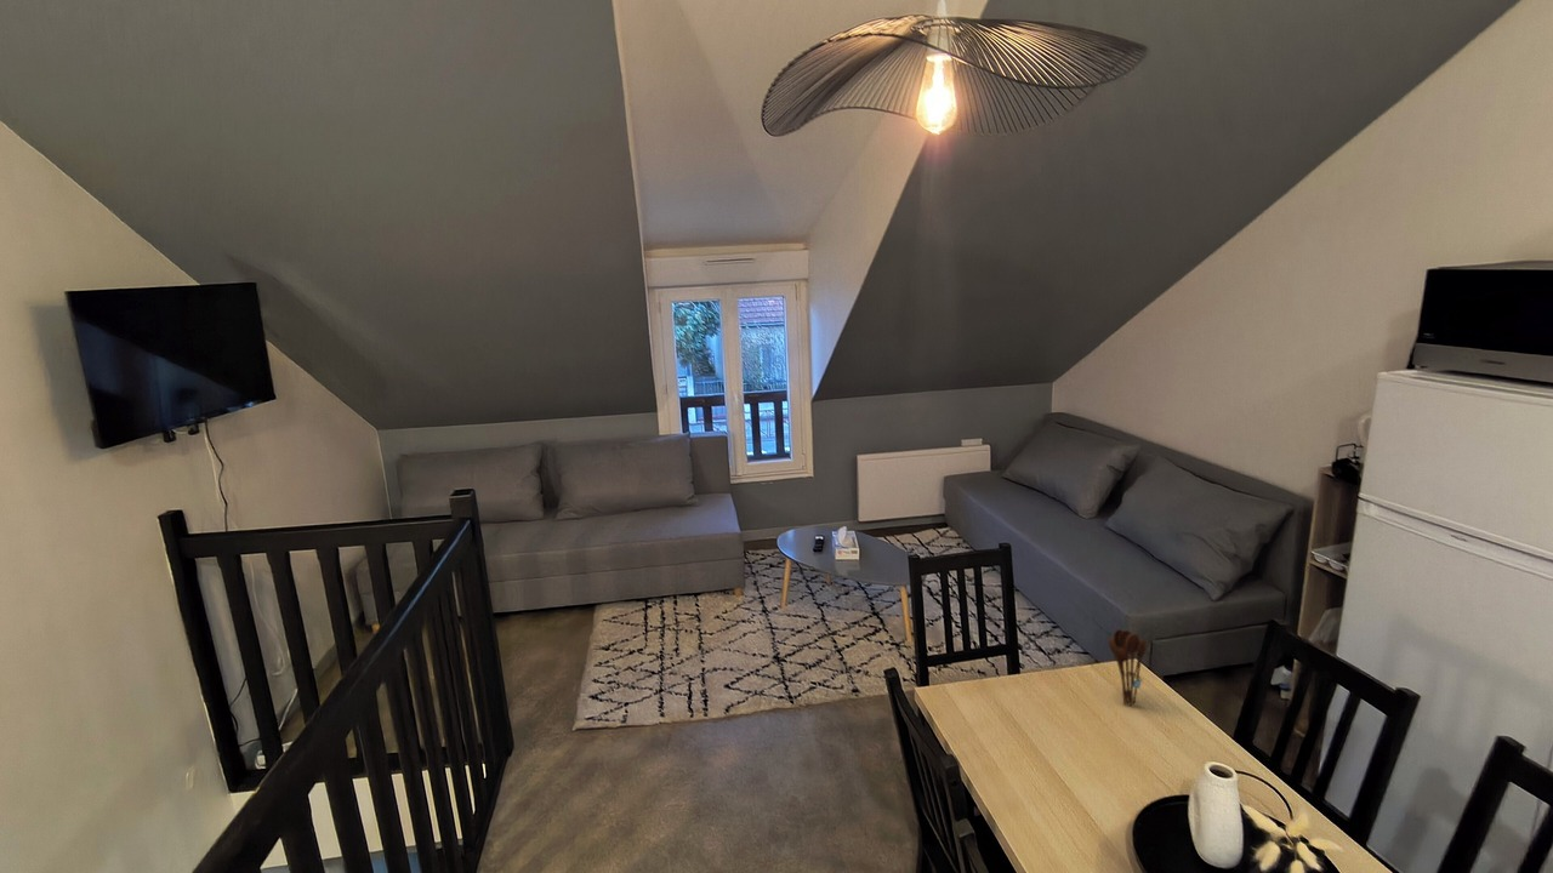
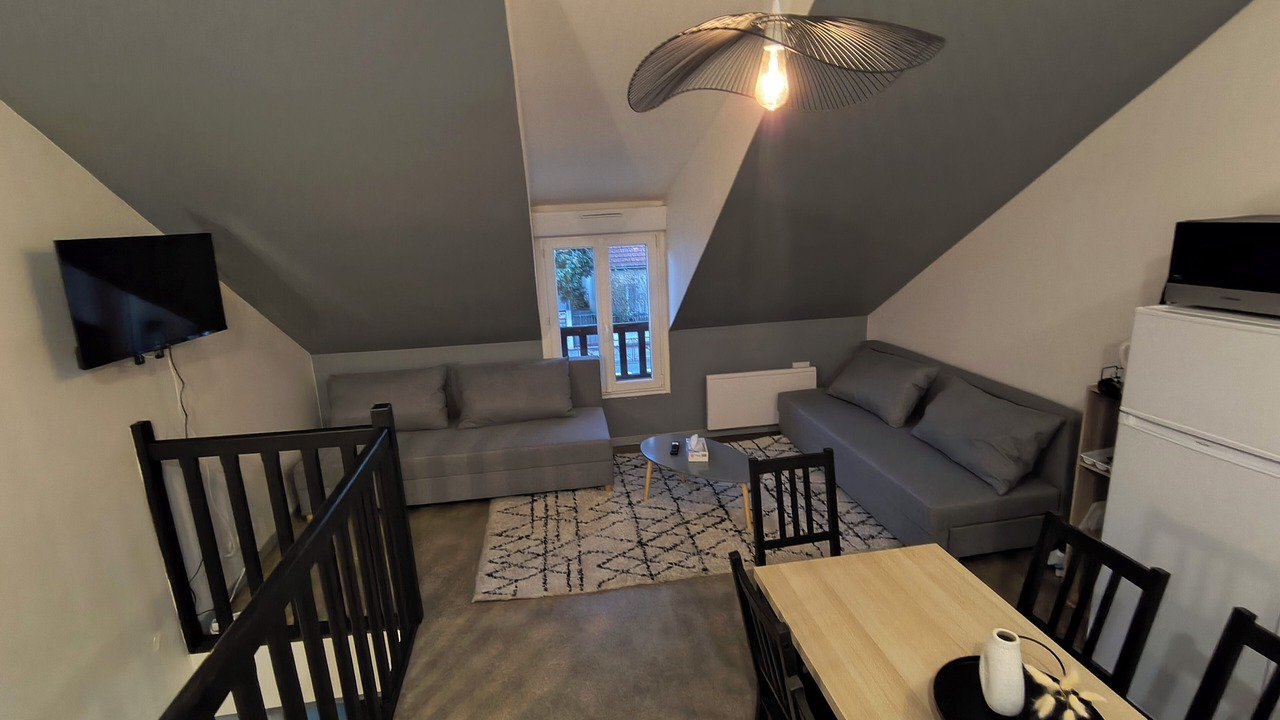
- utensil holder [1108,628,1148,707]
